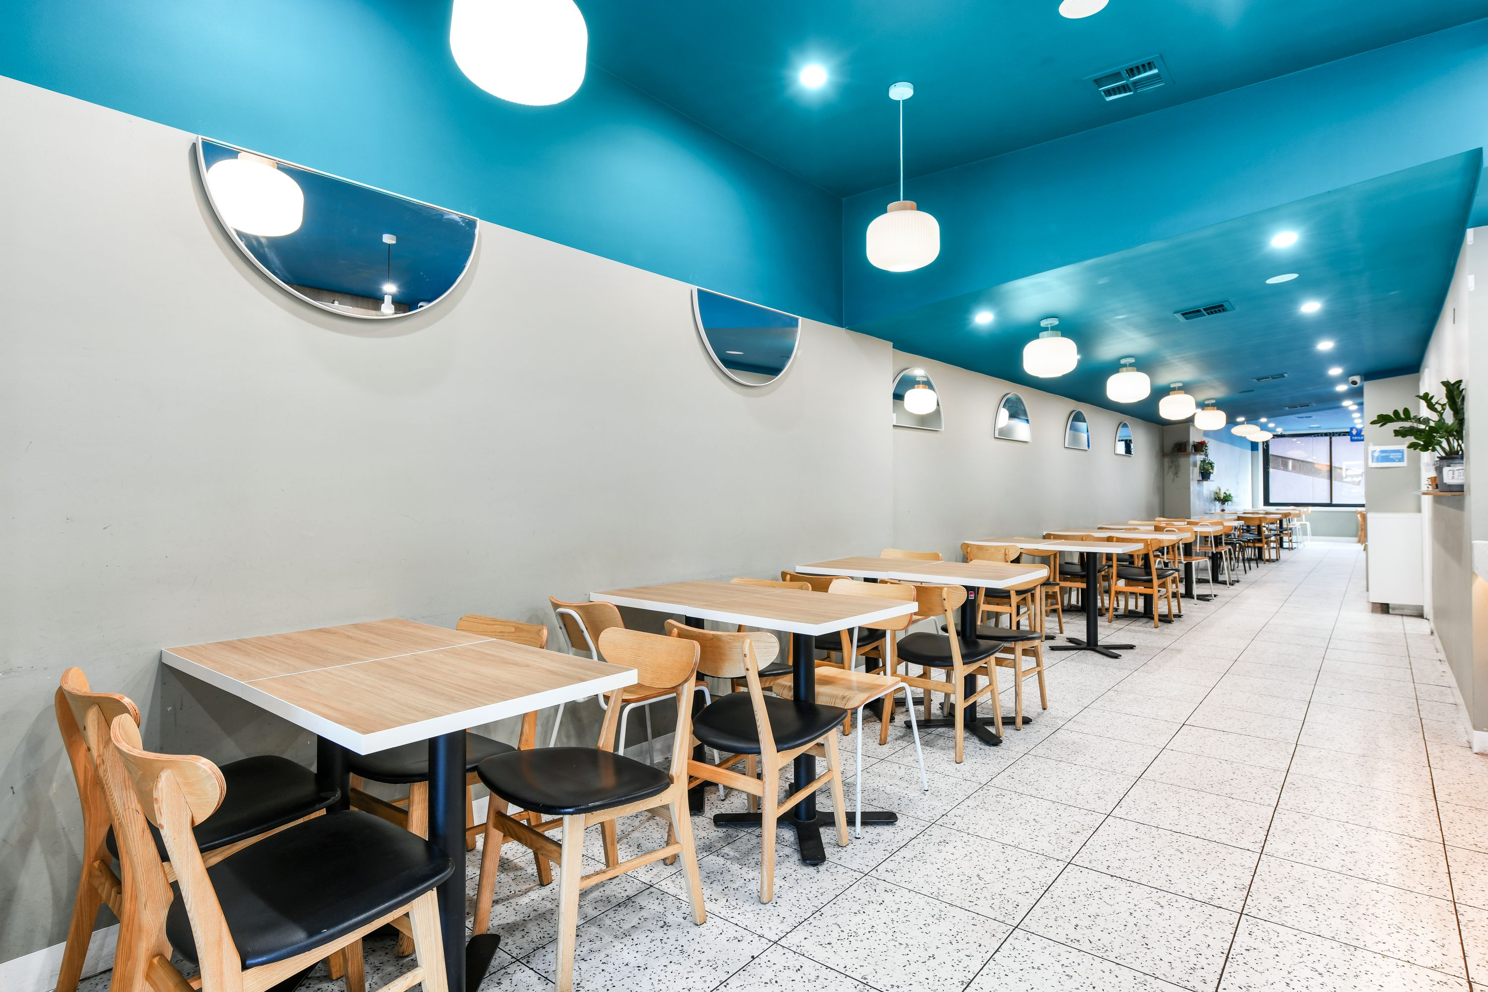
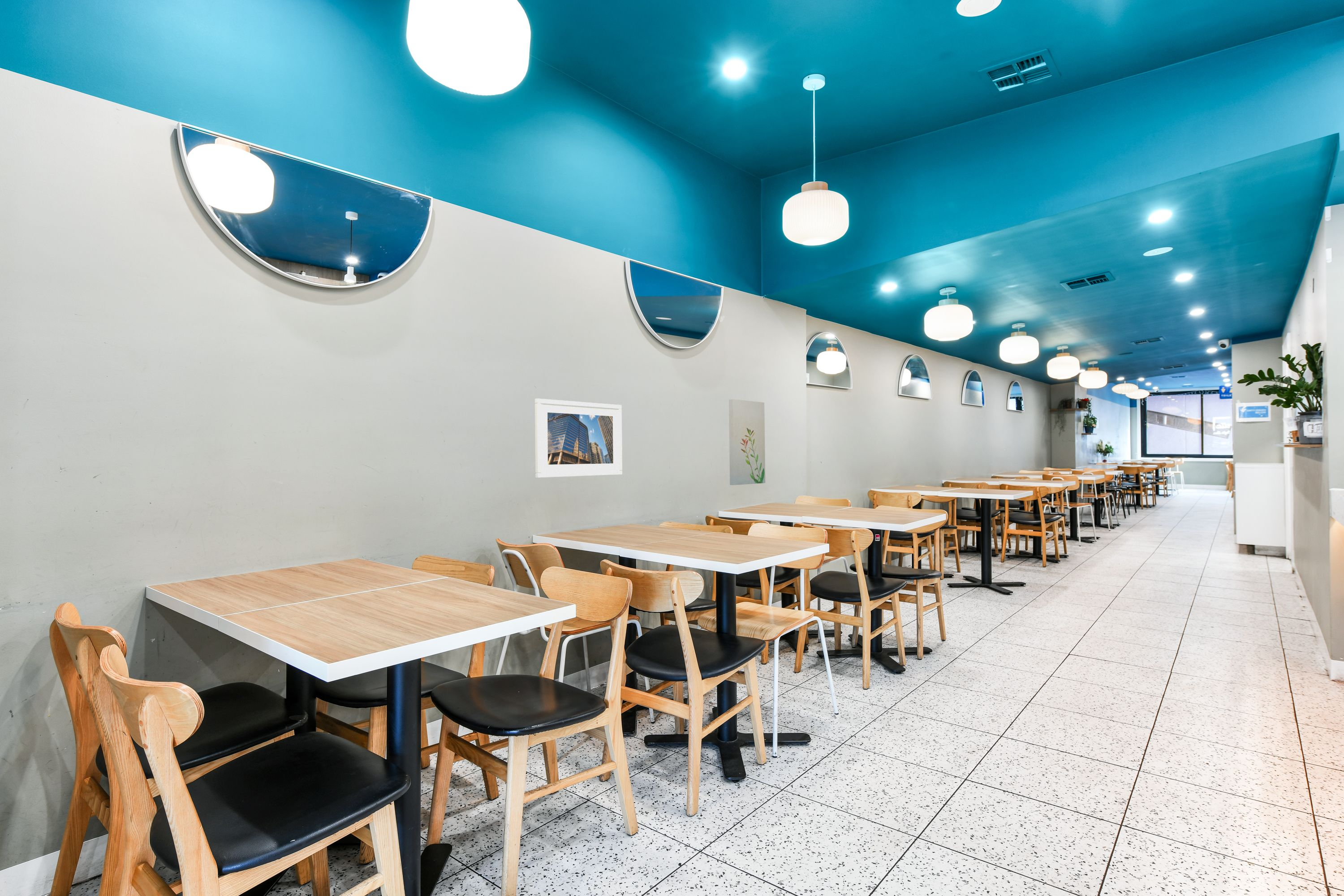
+ wall art [728,399,766,486]
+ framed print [534,398,623,478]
